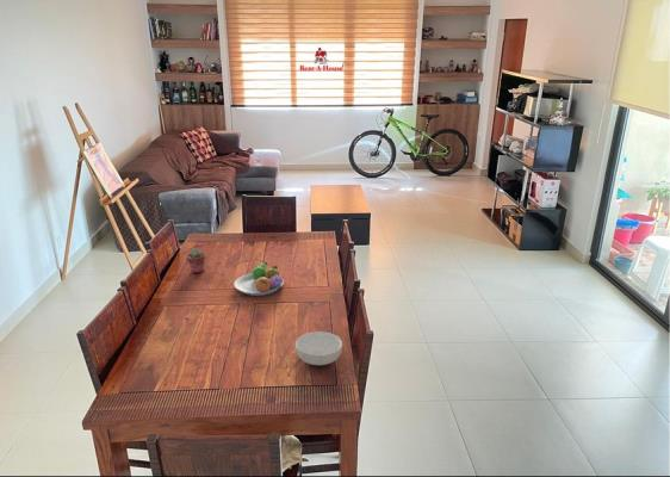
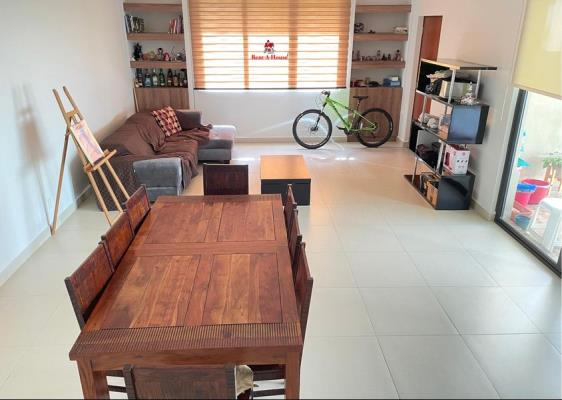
- cereal bowl [294,330,343,366]
- potted succulent [185,248,206,274]
- fruit bowl [232,261,285,297]
